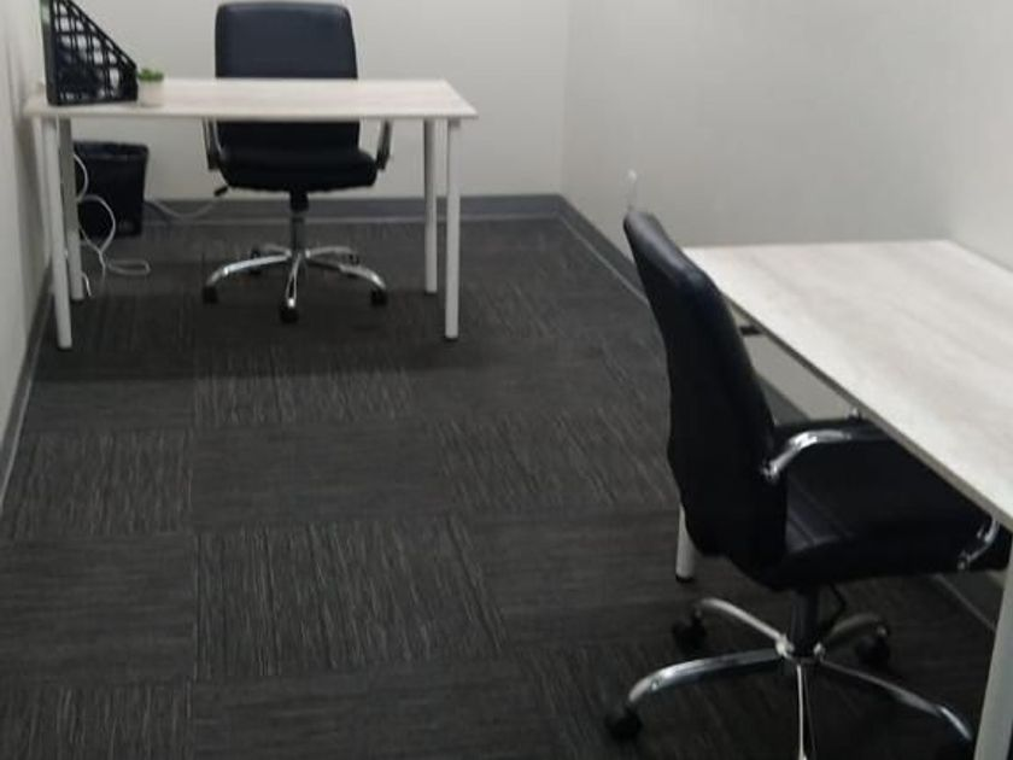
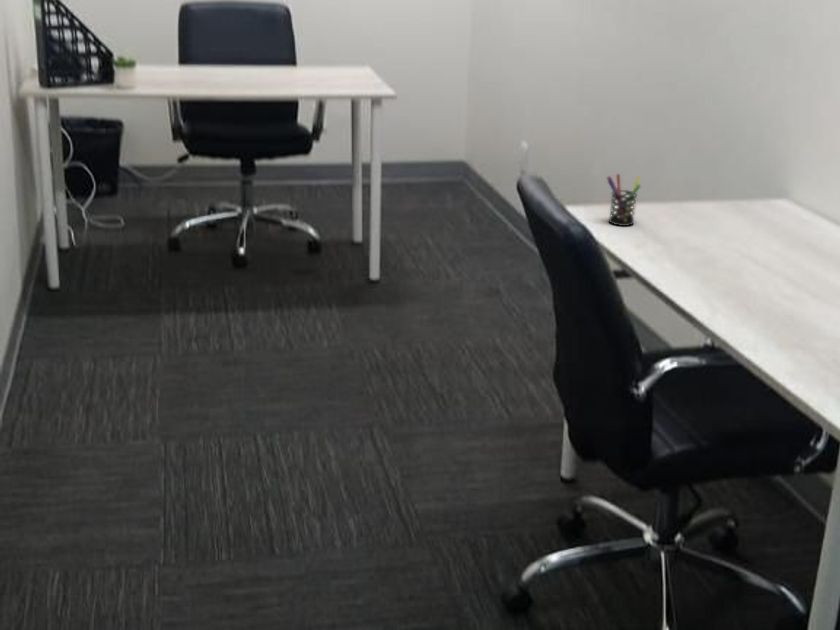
+ pen holder [606,173,642,227]
